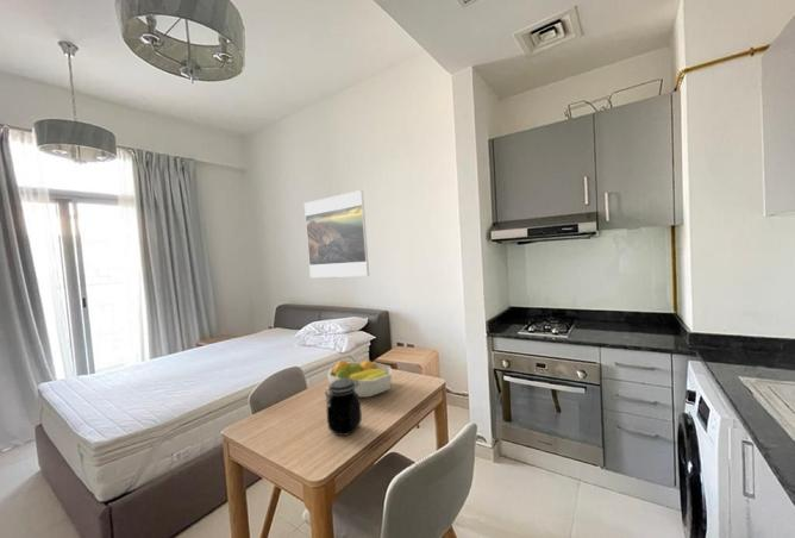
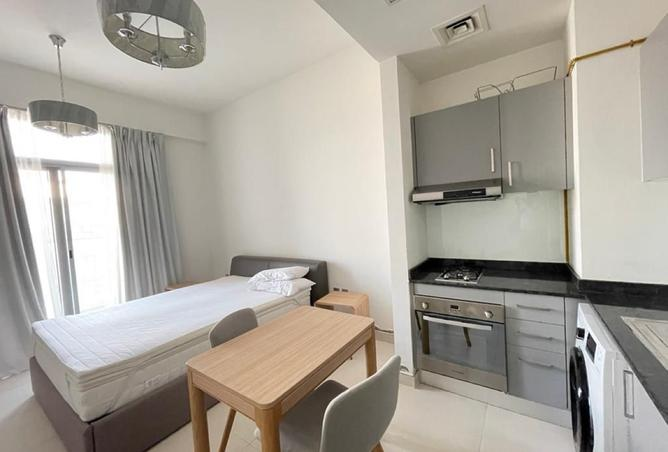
- jar [324,379,363,437]
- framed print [303,189,370,279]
- fruit bowl [326,358,393,399]
